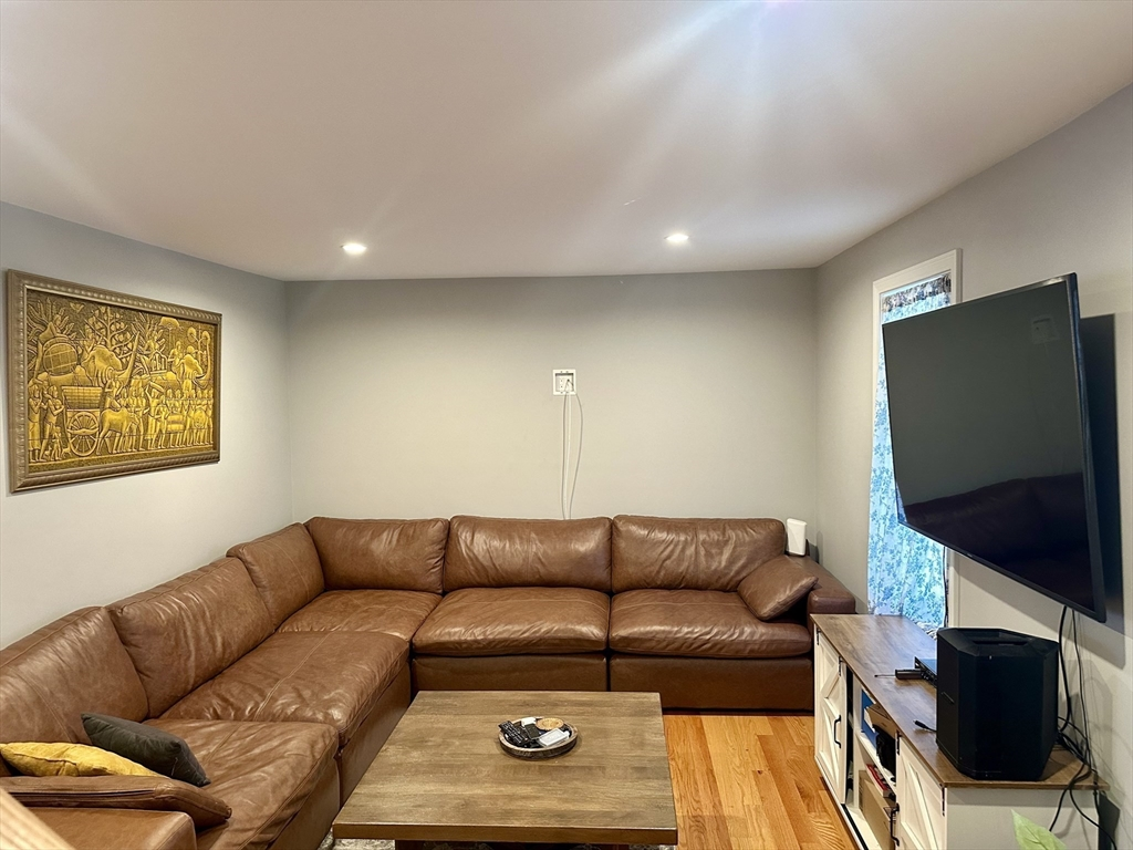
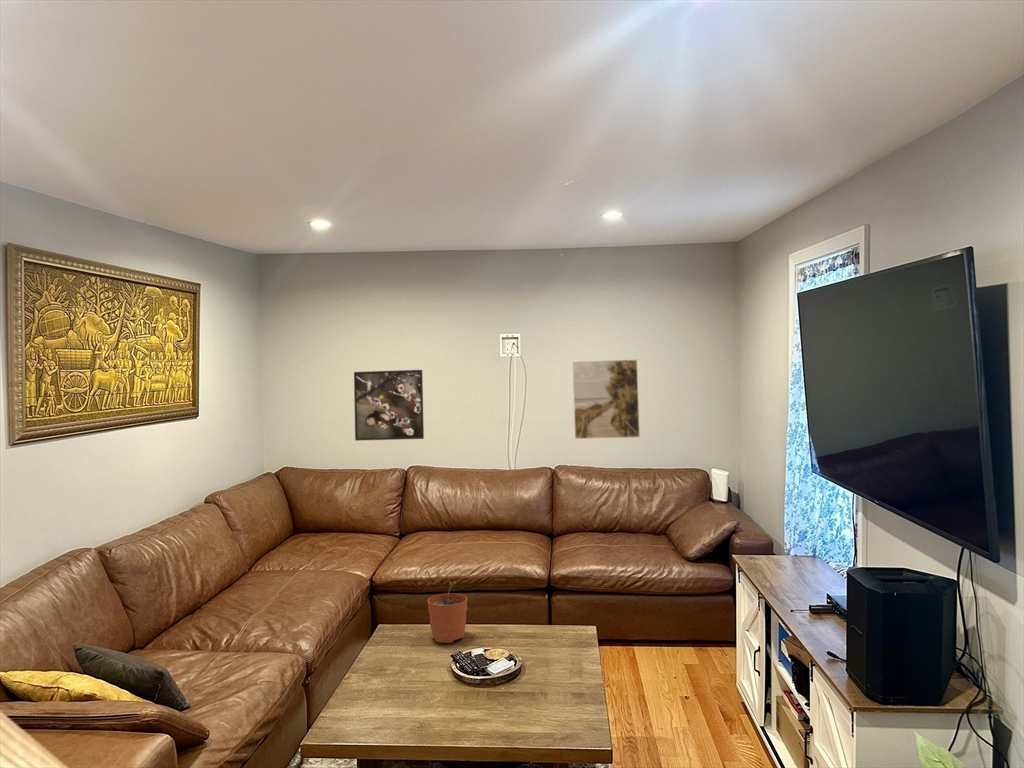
+ plant pot [427,581,469,644]
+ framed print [572,359,641,440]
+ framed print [353,369,425,442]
